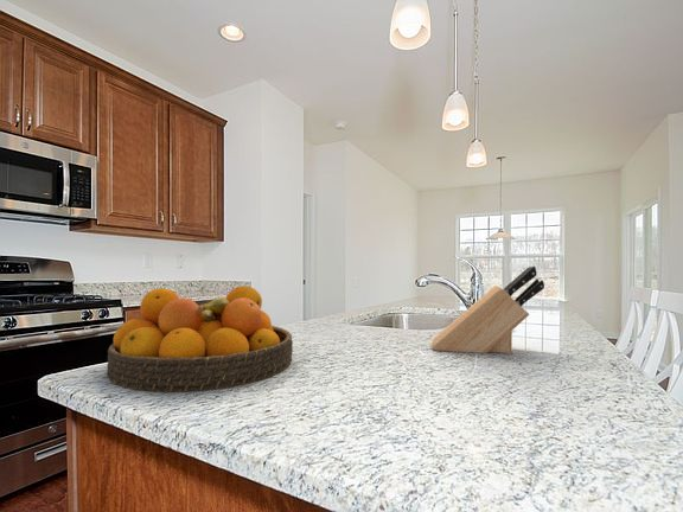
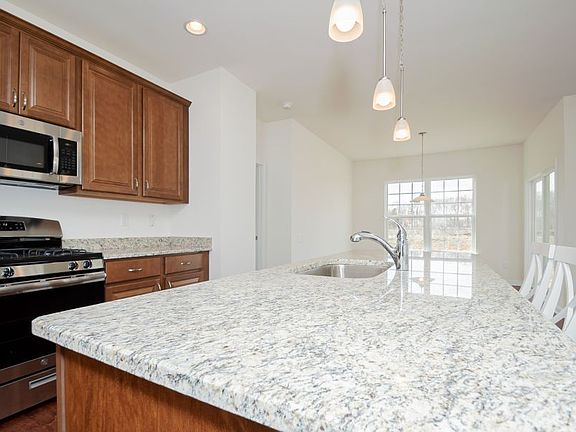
- knife block [432,265,545,354]
- fruit bowl [106,284,294,393]
